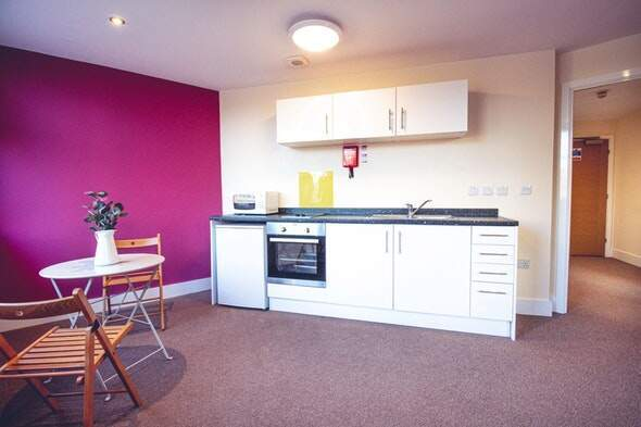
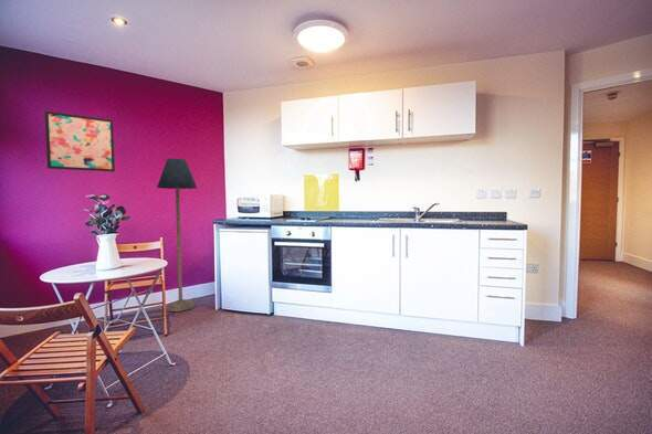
+ floor lamp [156,157,198,313]
+ wall art [44,110,116,172]
